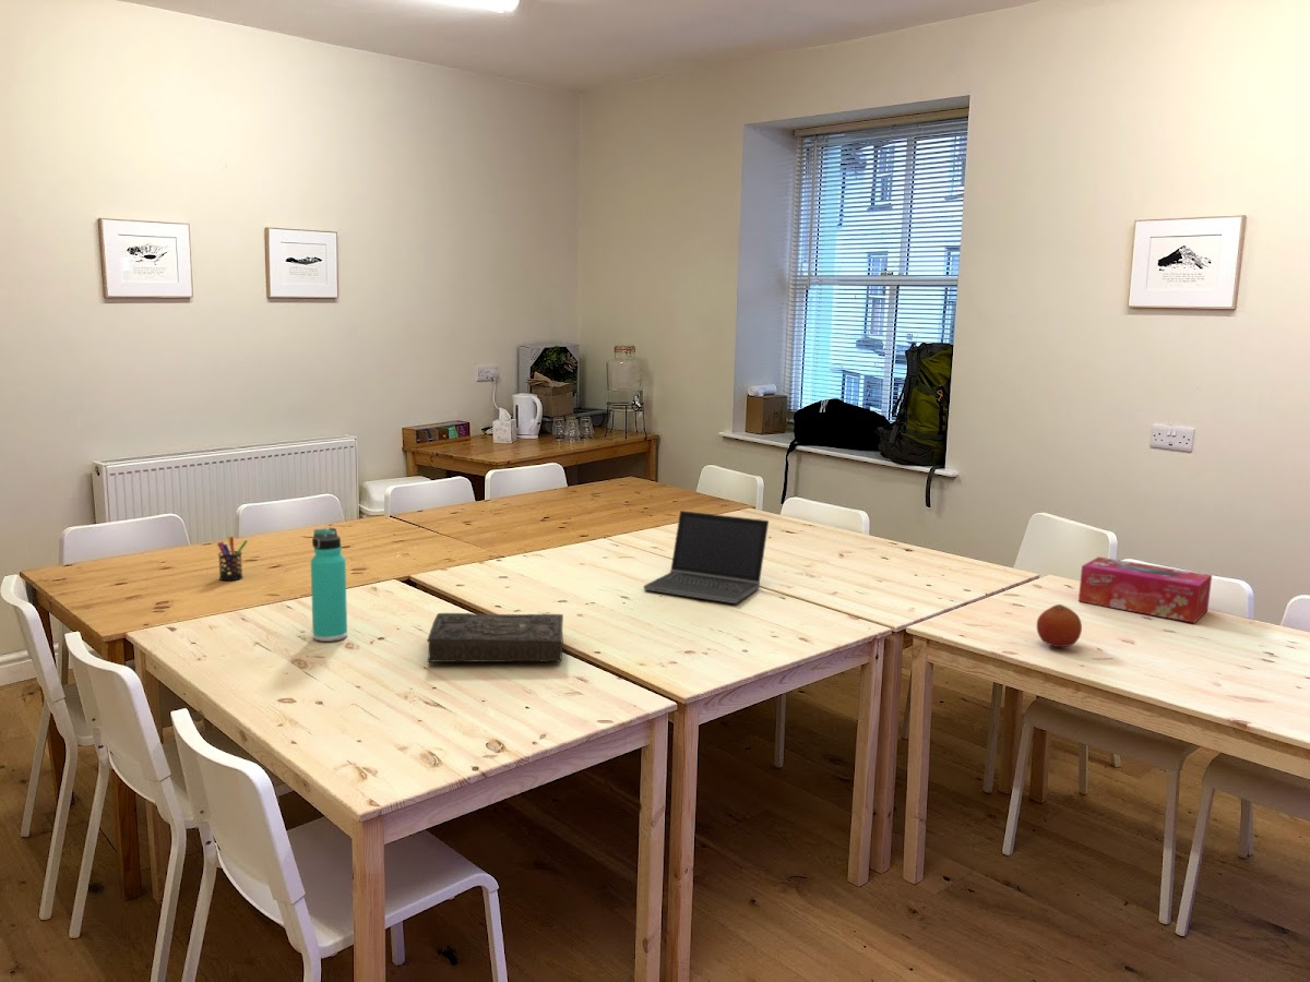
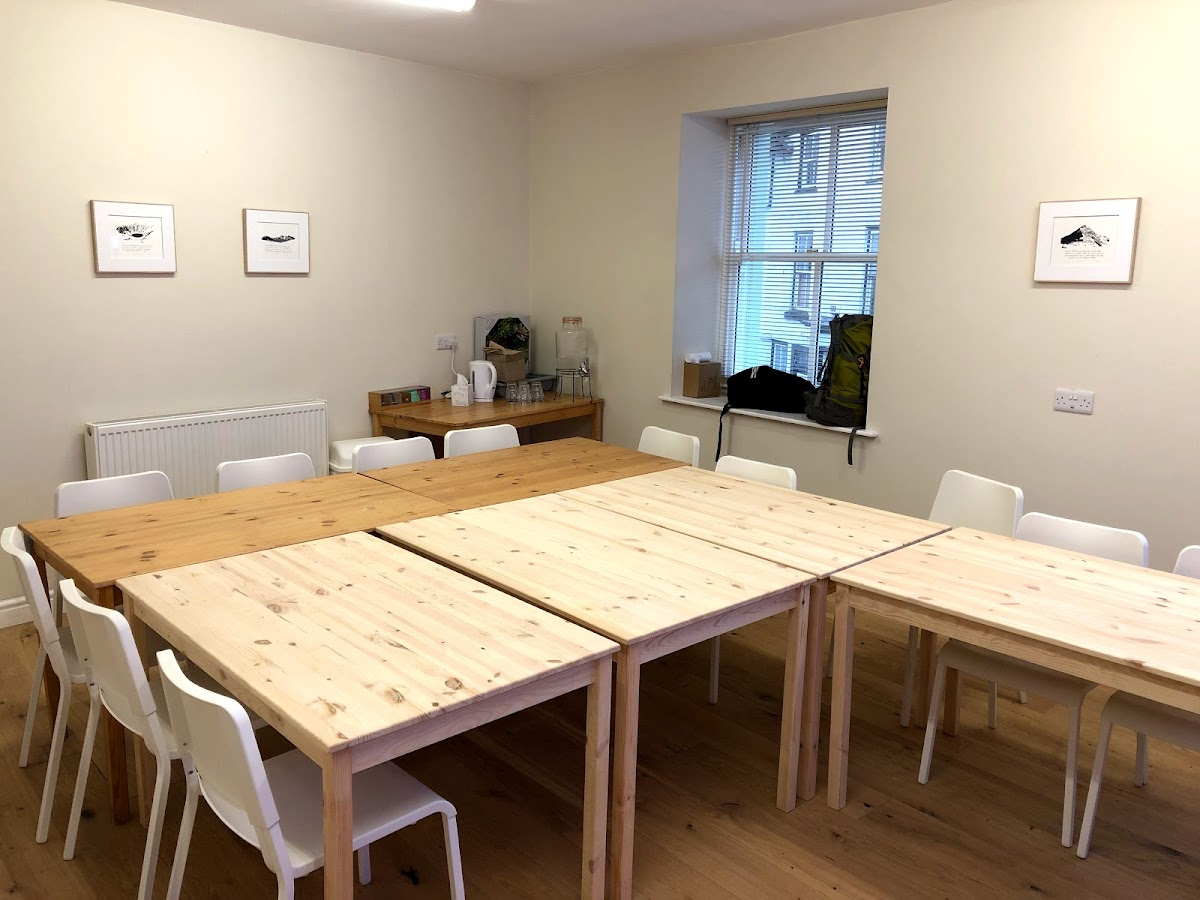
- tissue box [1077,555,1213,624]
- laptop computer [643,510,770,604]
- thermos bottle [310,527,348,643]
- pen holder [216,535,249,582]
- fruit [1036,603,1083,648]
- book [426,612,564,663]
